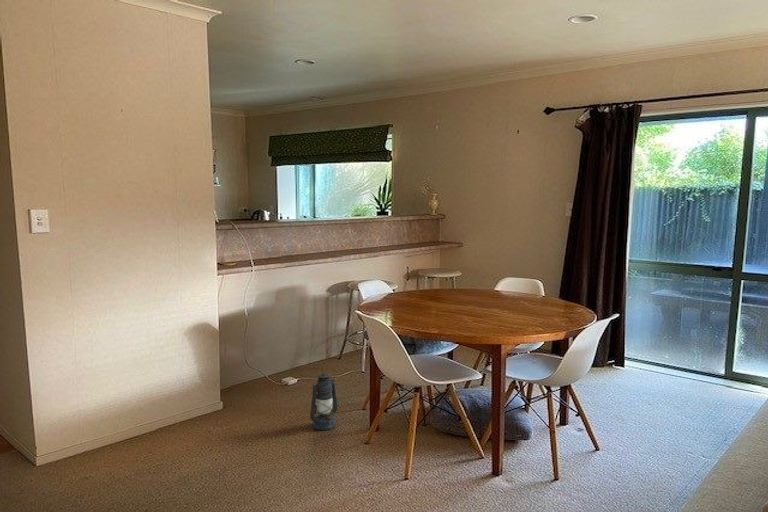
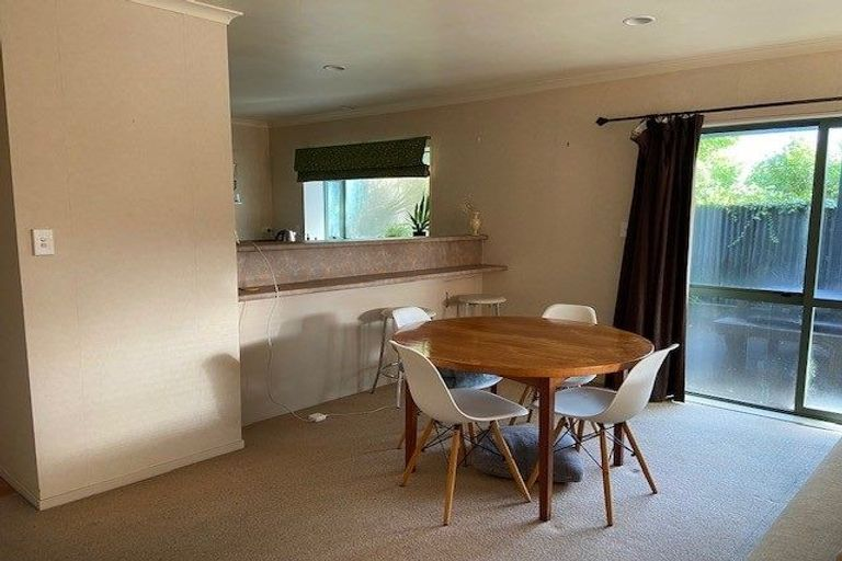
- lantern [305,372,339,431]
